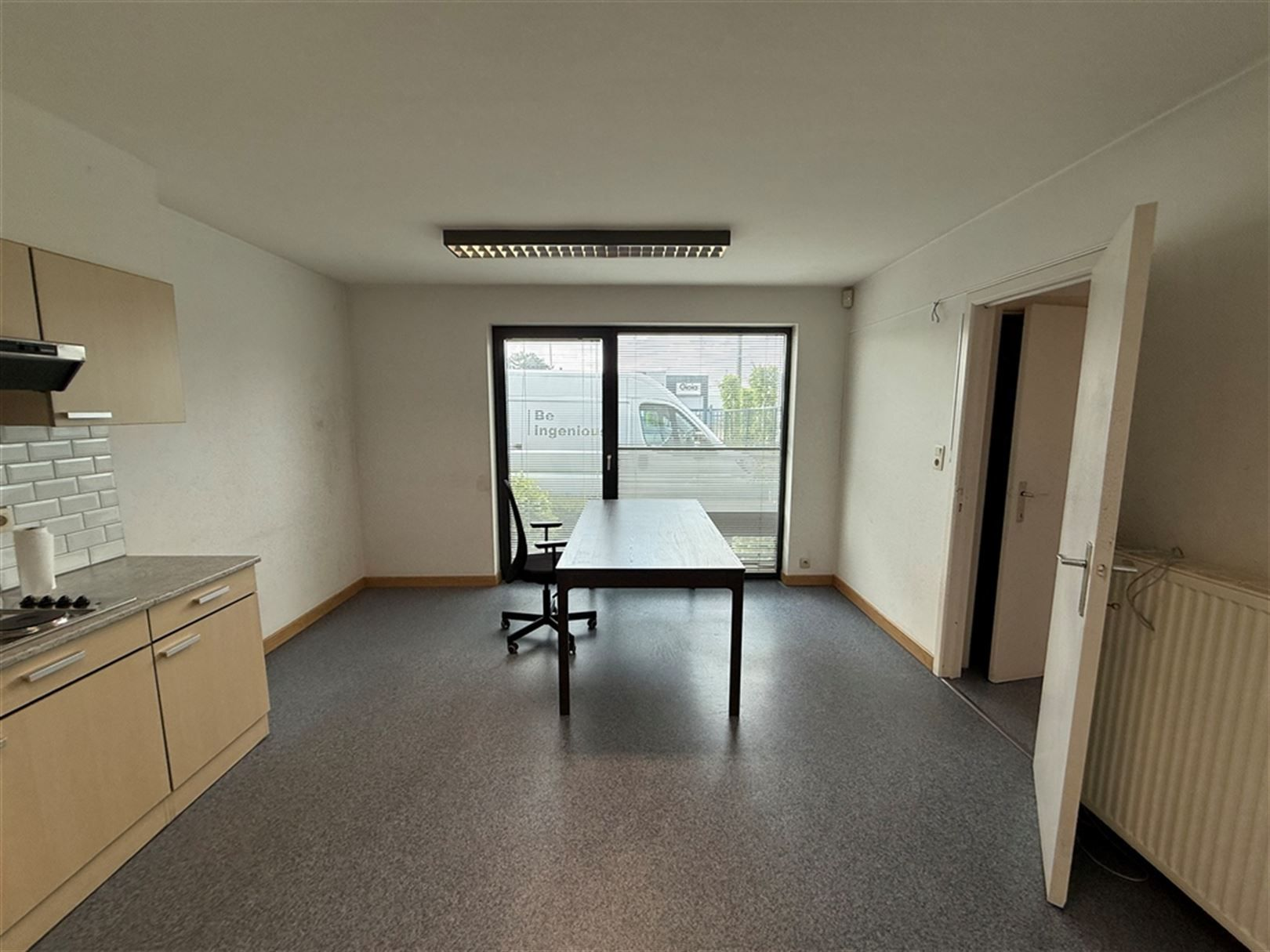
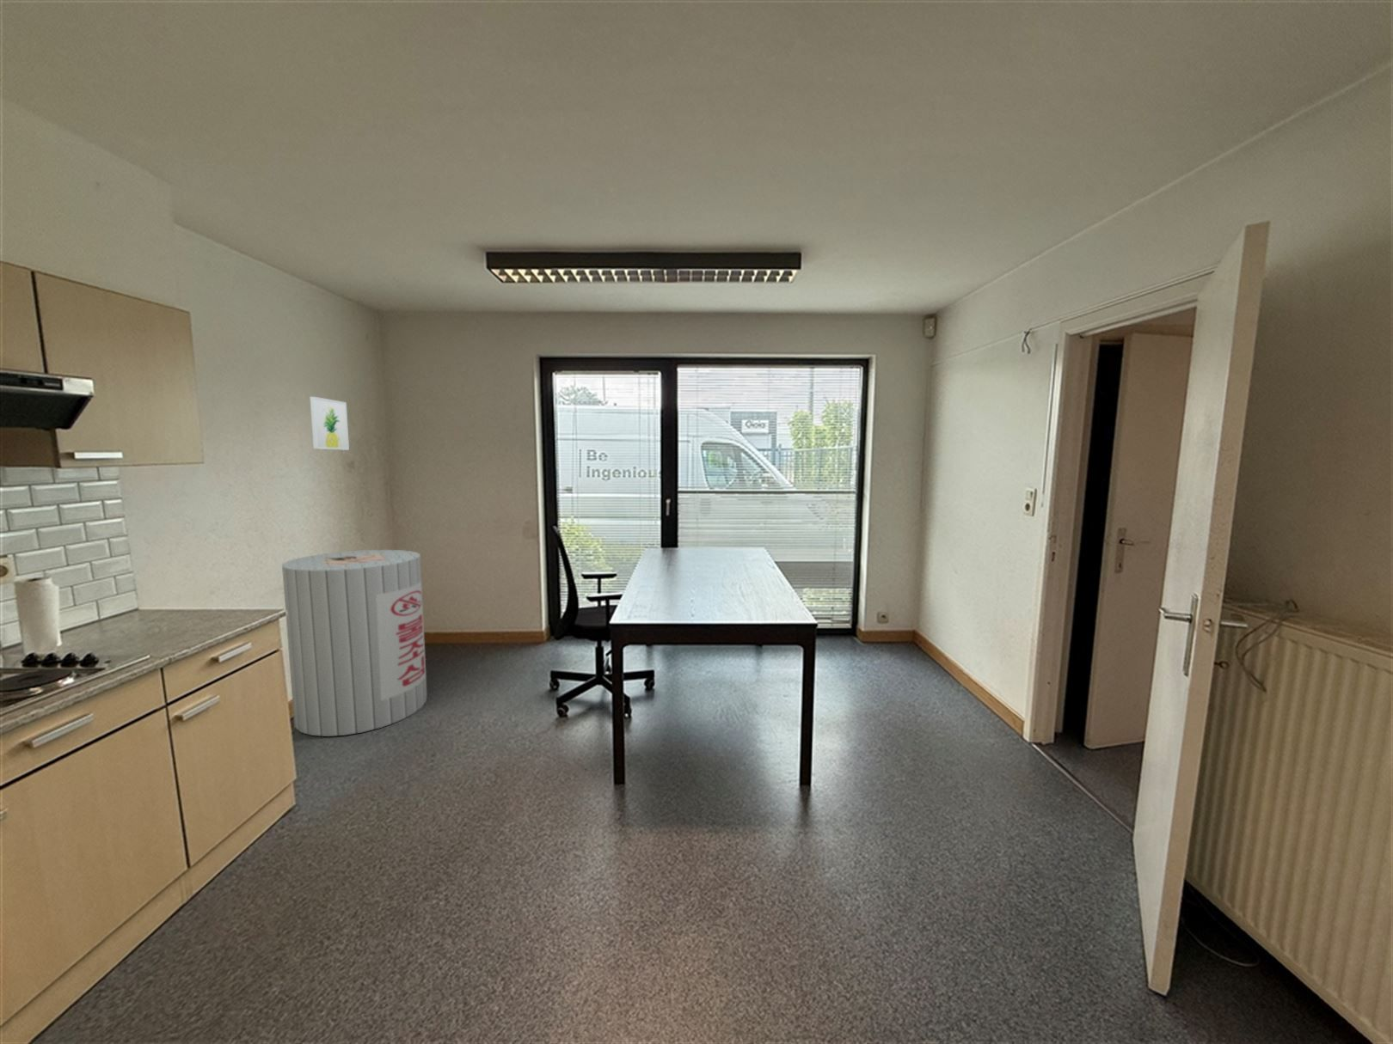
+ wall art [309,396,350,451]
+ trash can [281,549,428,737]
